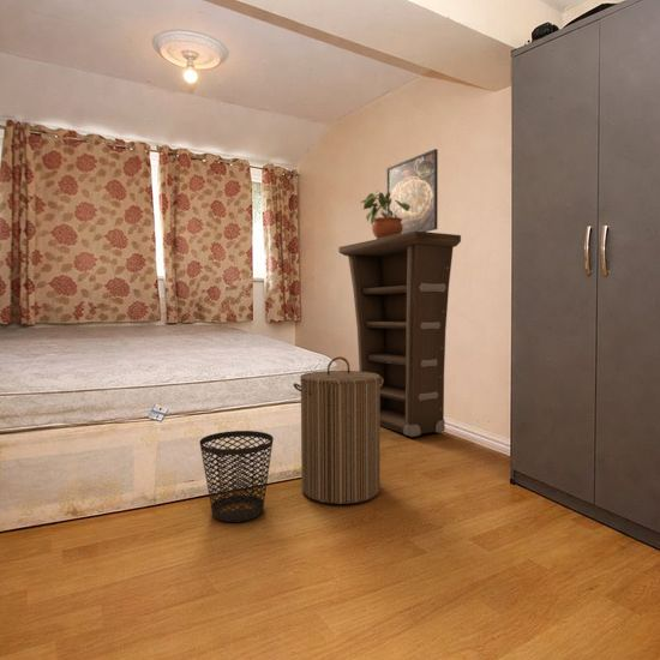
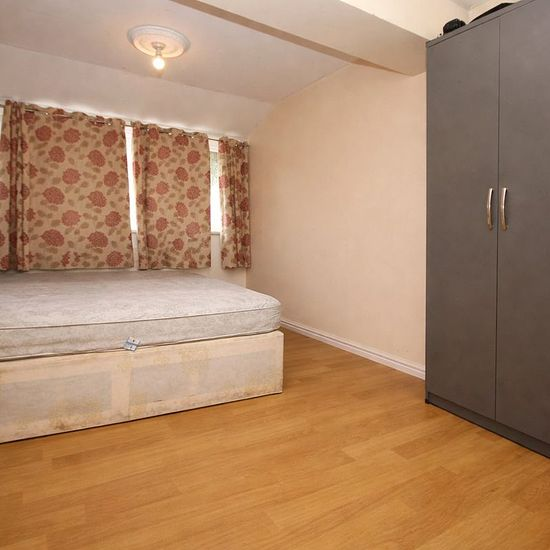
- laundry hamper [292,355,384,505]
- potted plant [359,188,409,239]
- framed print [385,148,439,234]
- cabinet [337,230,462,438]
- wastebasket [199,430,275,523]
